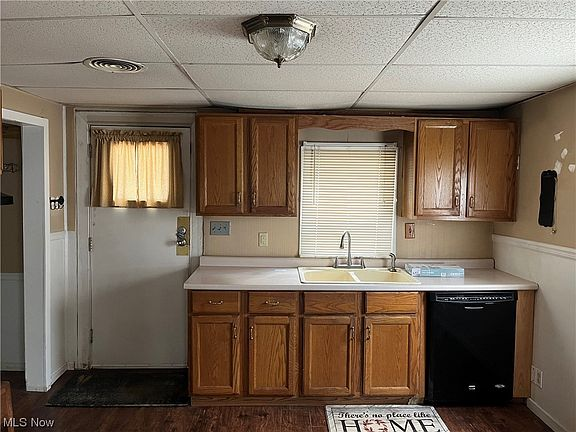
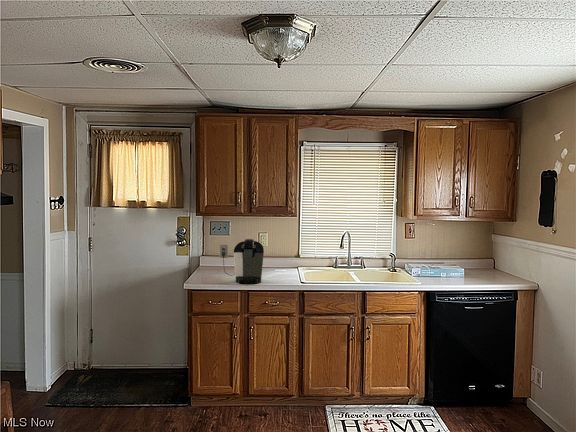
+ coffee maker [219,238,265,285]
